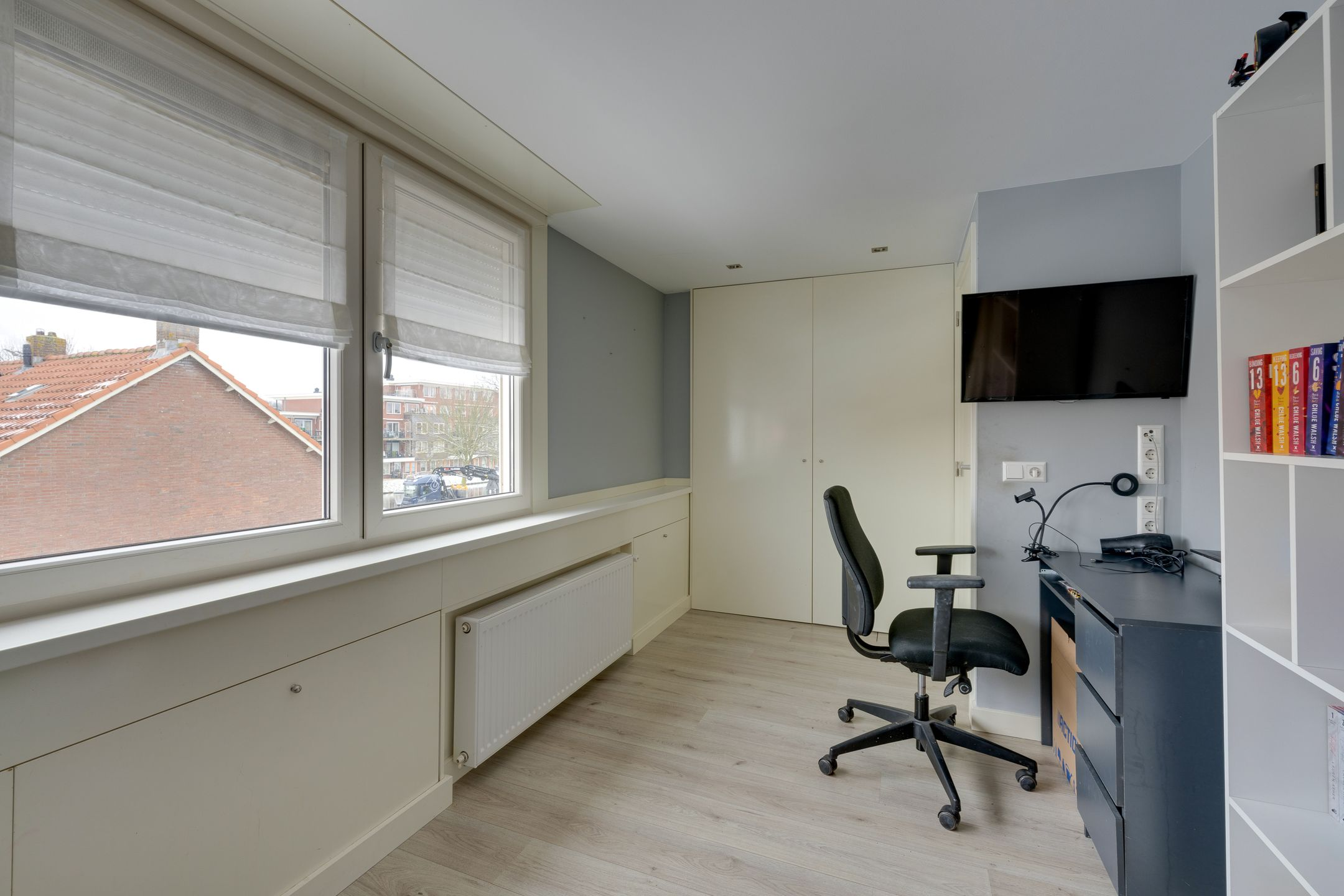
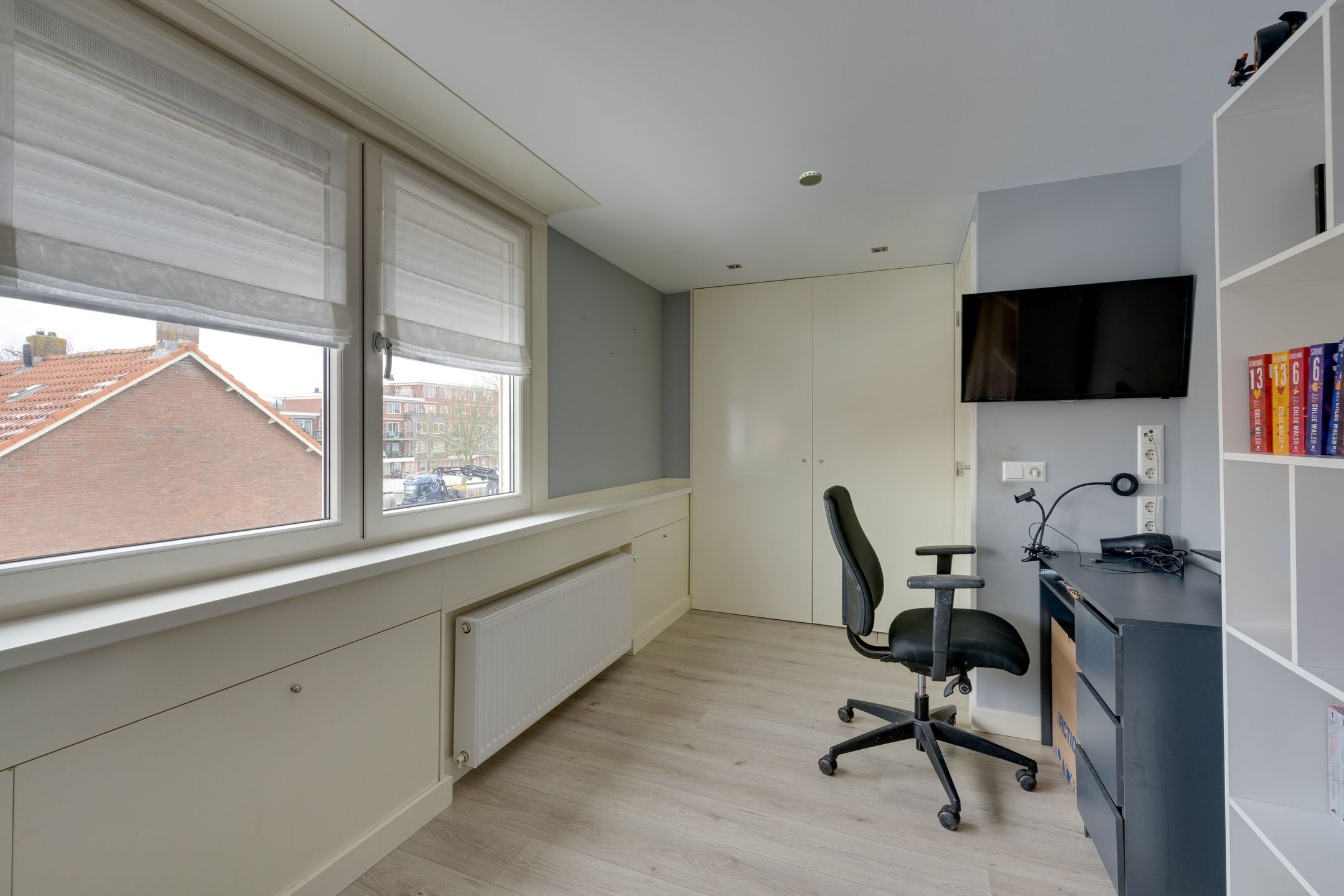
+ smoke detector [798,170,823,187]
